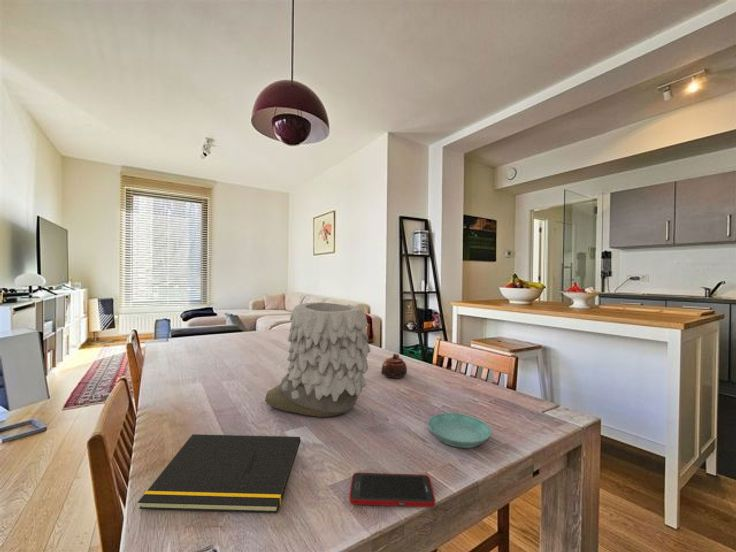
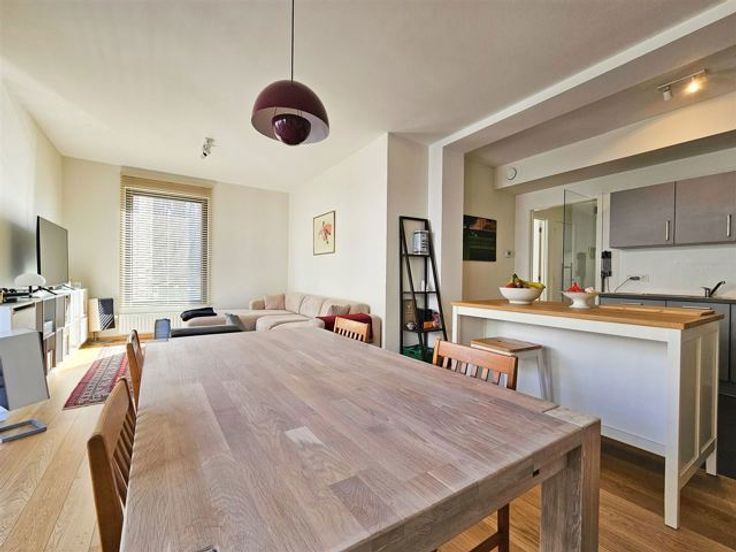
- vase [264,301,371,418]
- teapot [381,352,408,380]
- saucer [427,412,492,449]
- notepad [137,433,301,514]
- cell phone [348,472,436,508]
